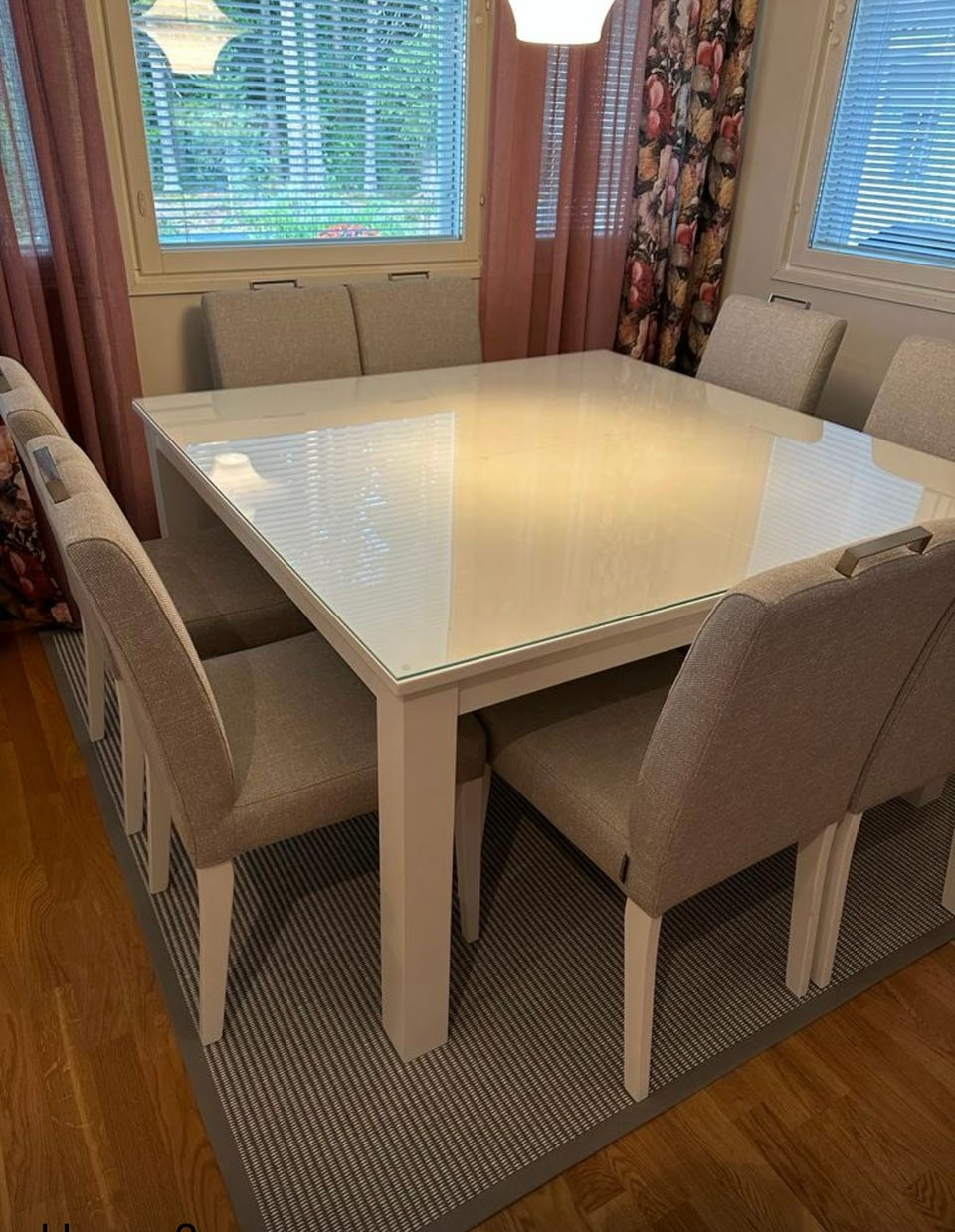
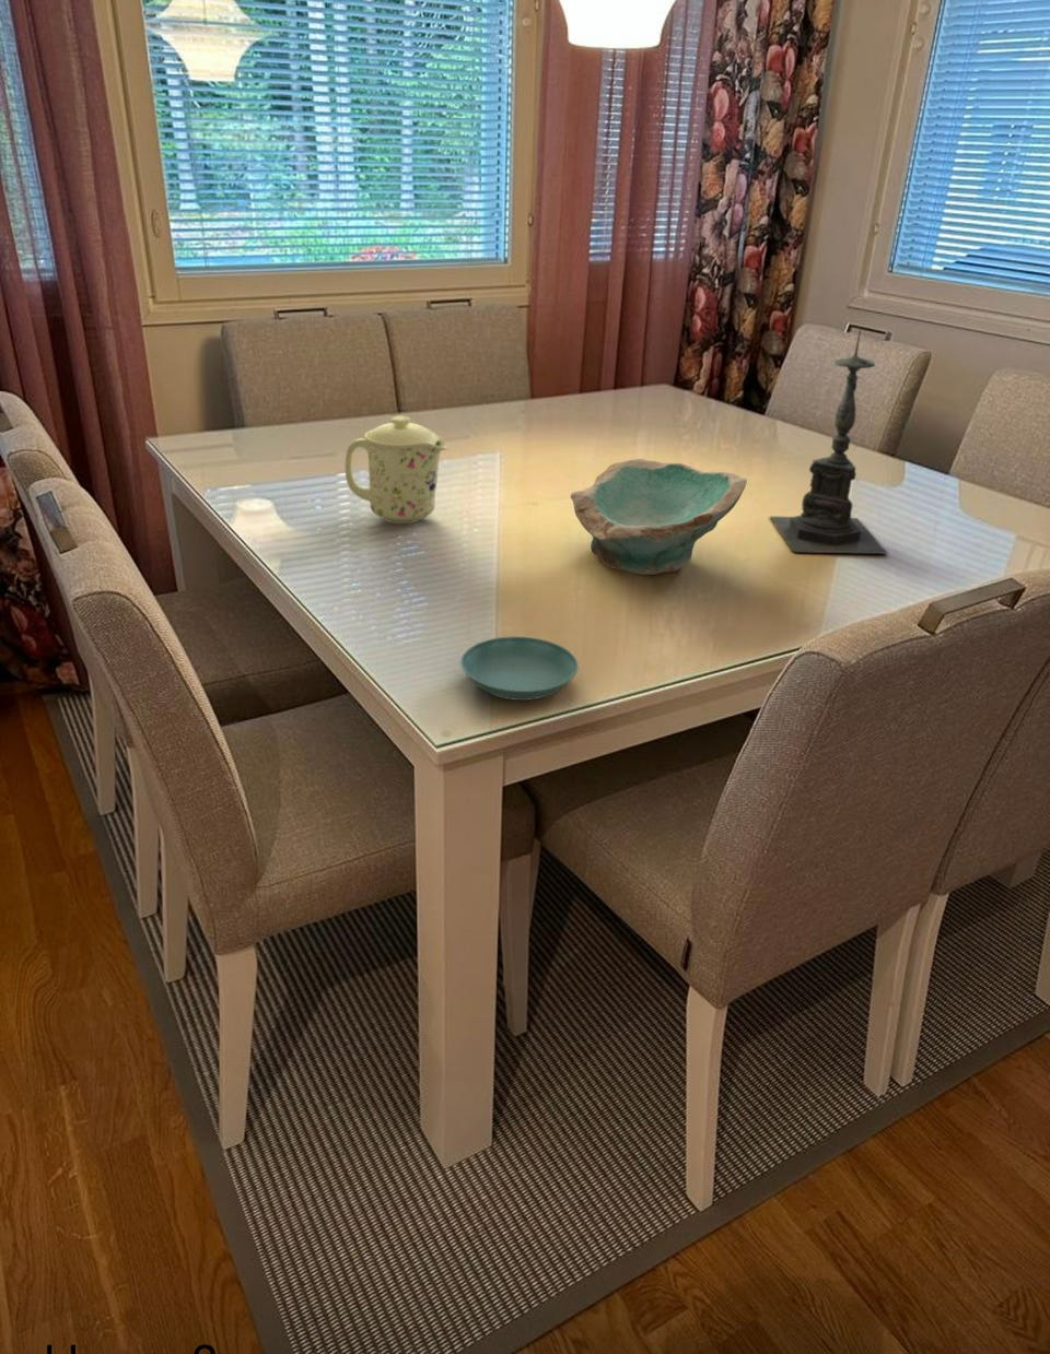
+ mug [344,415,449,524]
+ candle holder [769,326,891,555]
+ bowl [570,458,748,576]
+ saucer [461,635,579,701]
